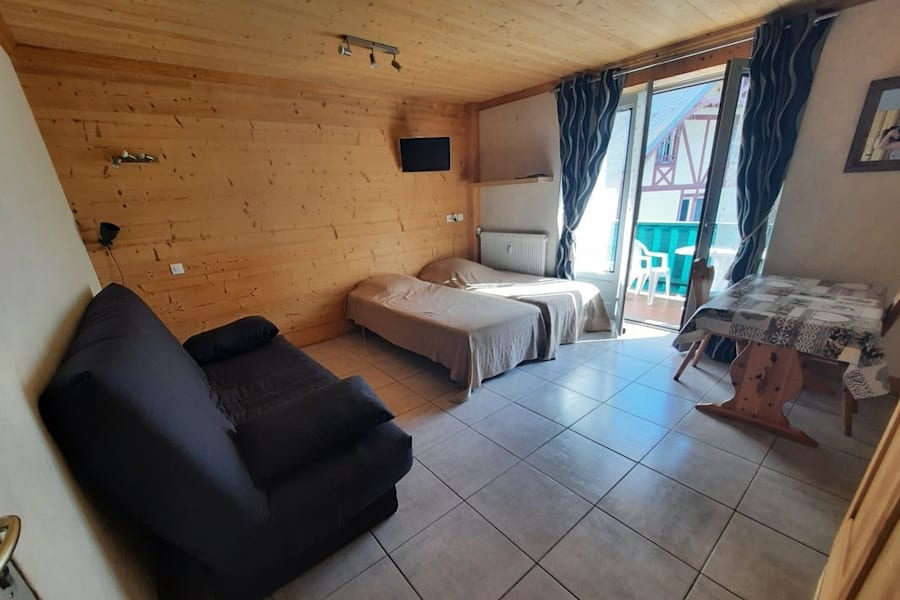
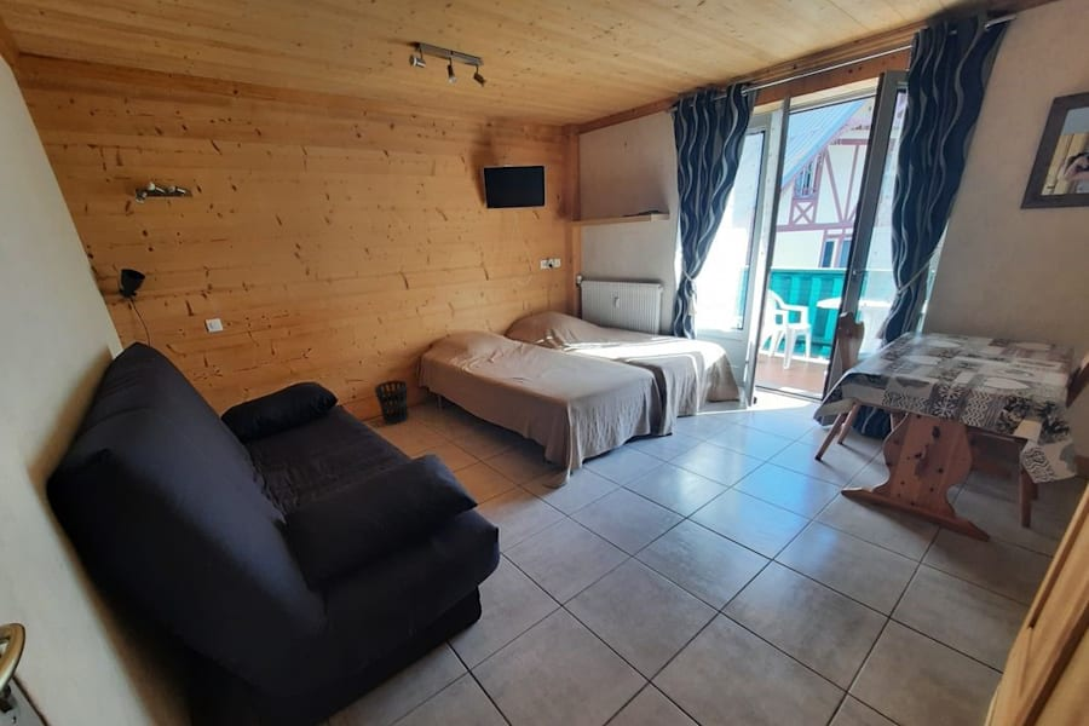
+ wastebasket [374,379,409,426]
